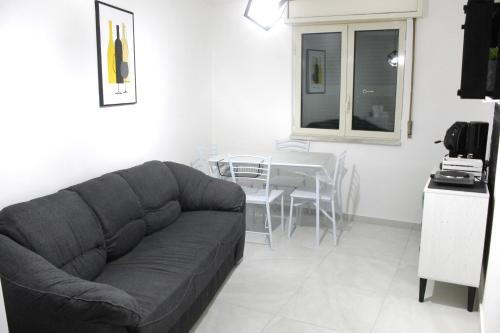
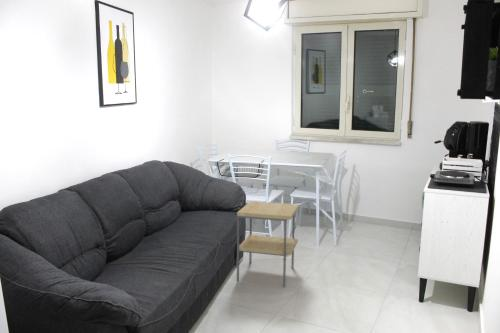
+ side table [236,200,300,288]
